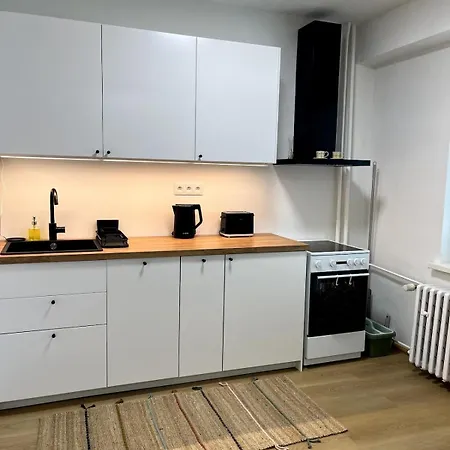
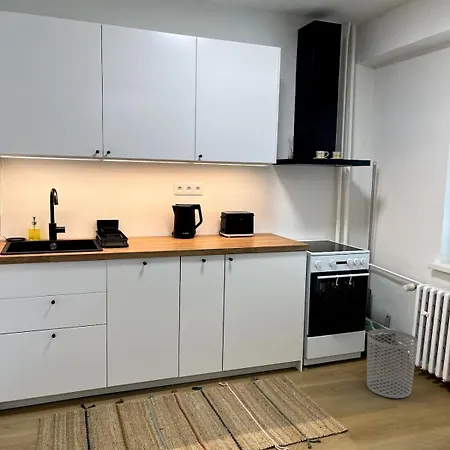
+ waste bin [366,328,418,399]
